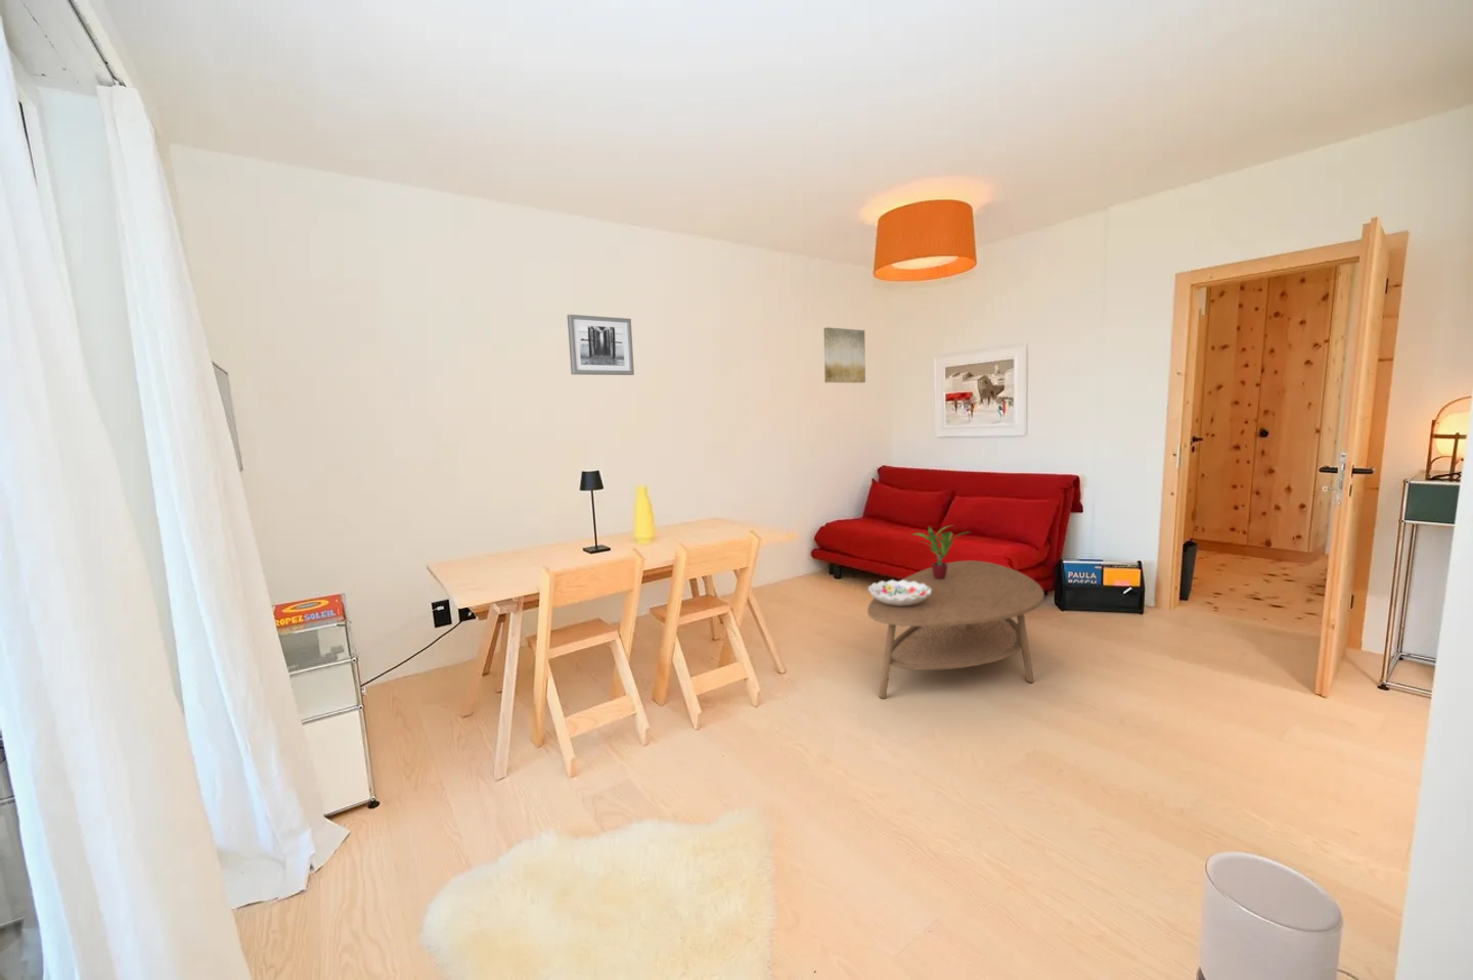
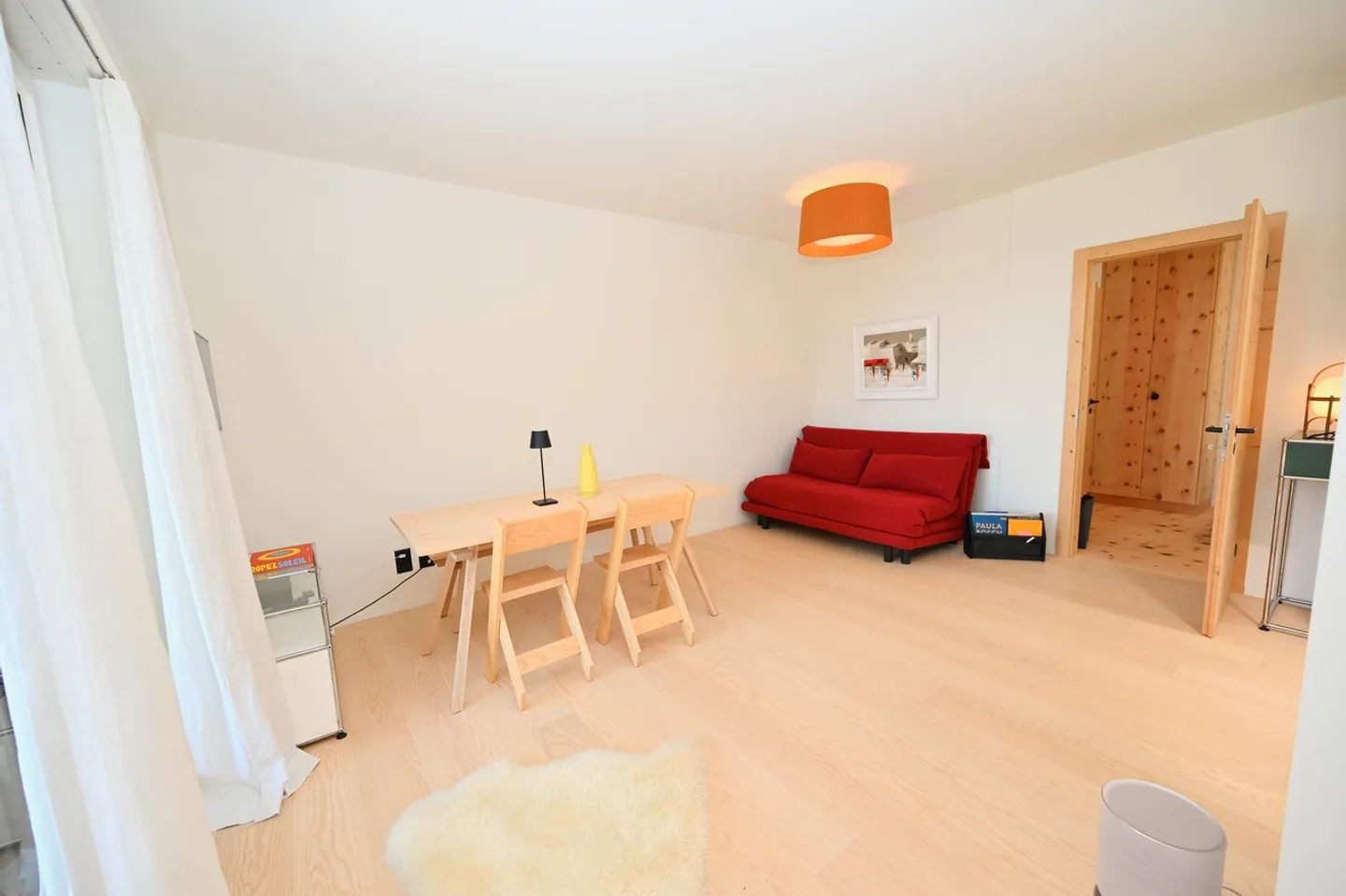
- wall art [567,314,635,376]
- wall art [823,326,867,384]
- coffee table [867,560,1045,700]
- decorative bowl [868,579,932,606]
- potted plant [911,524,972,580]
